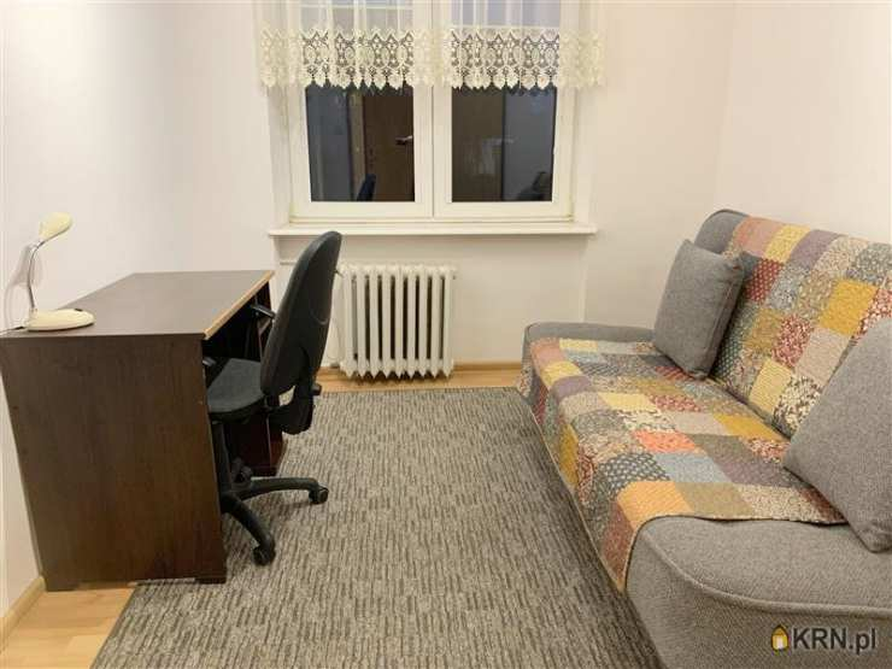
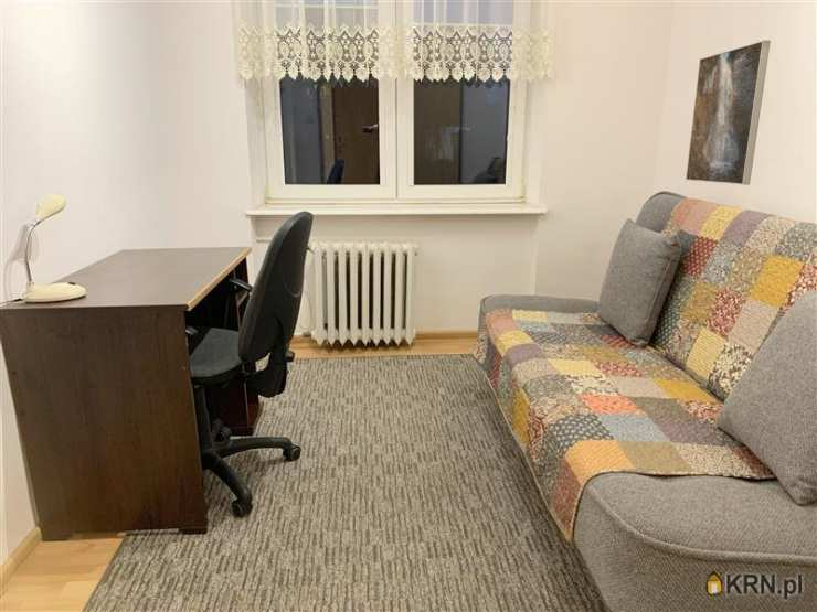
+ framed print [685,40,772,186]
